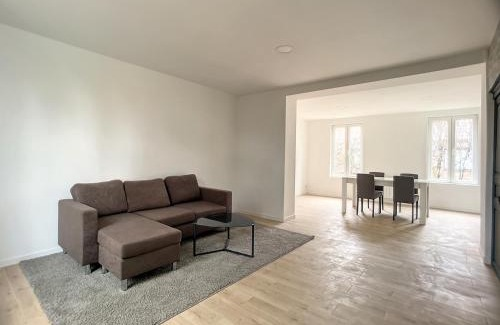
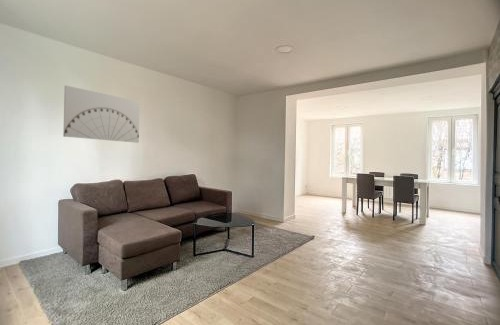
+ wall art [62,84,141,144]
